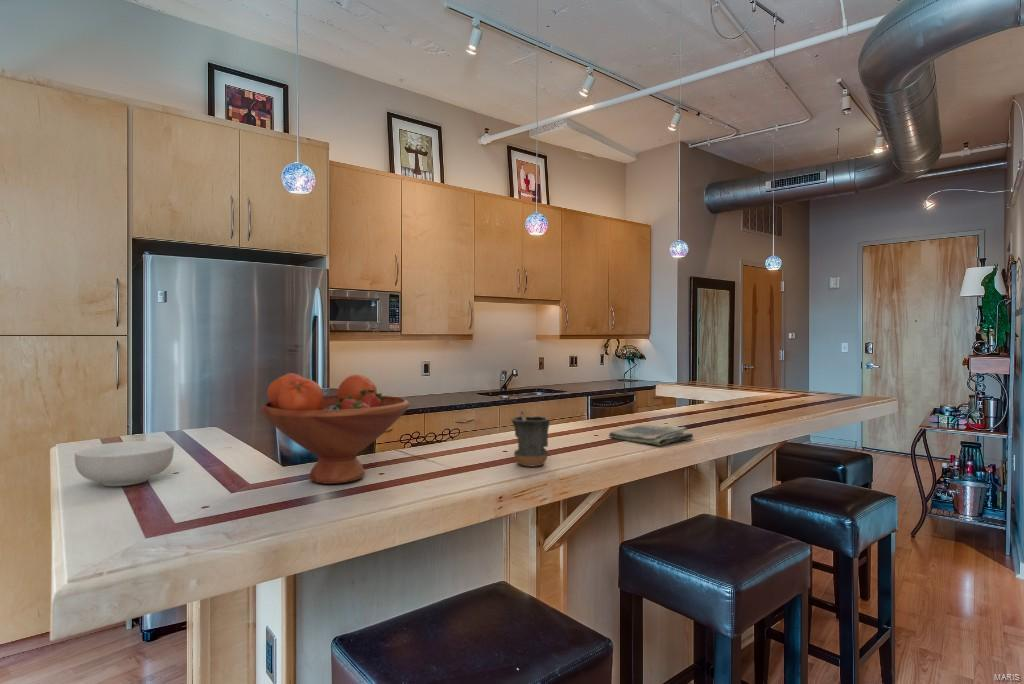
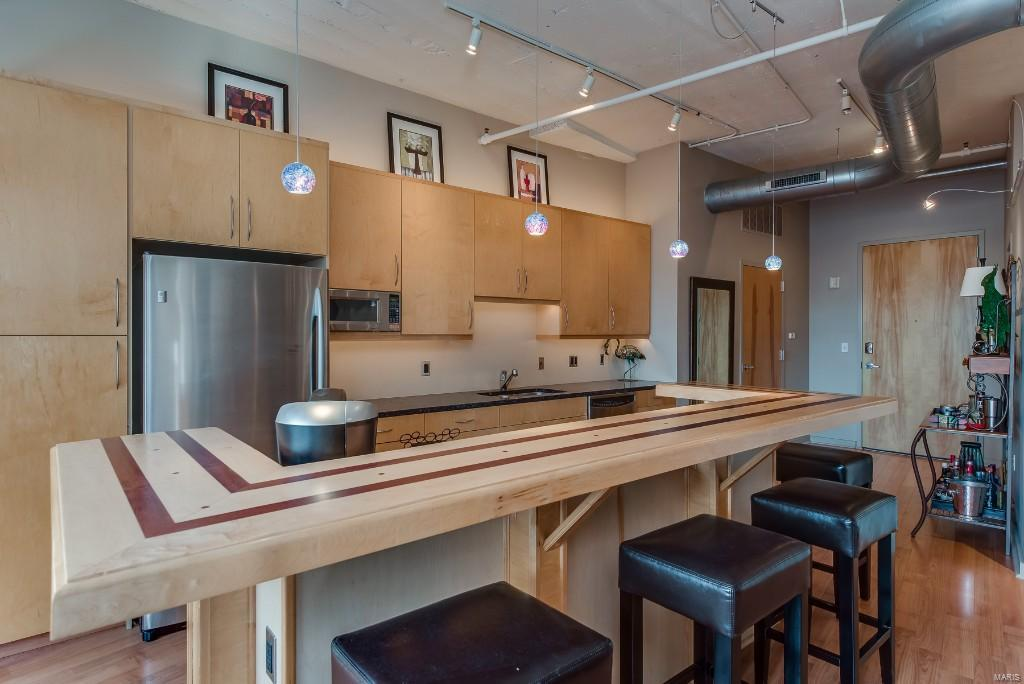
- cereal bowl [74,440,175,487]
- mug [510,410,551,468]
- fruit bowl [258,372,411,485]
- dish towel [608,424,694,447]
